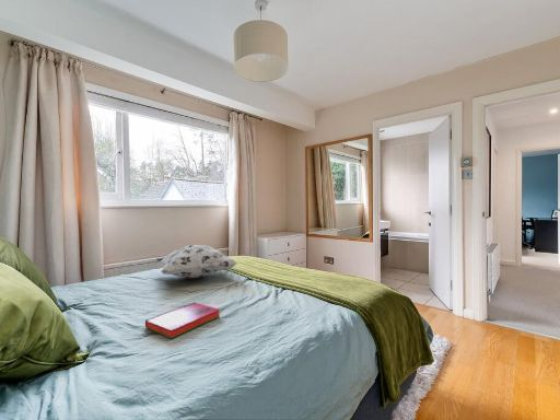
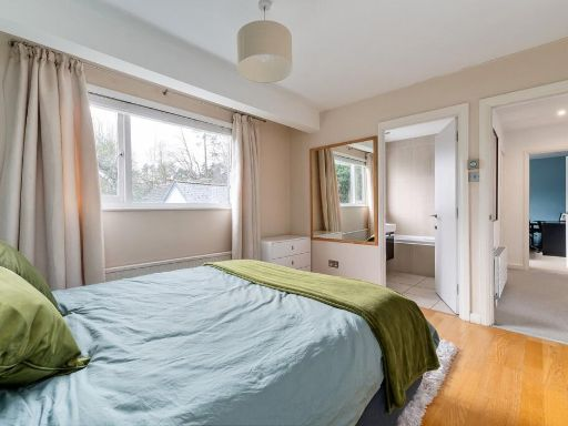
- hardback book [144,301,221,339]
- decorative pillow [155,244,238,279]
